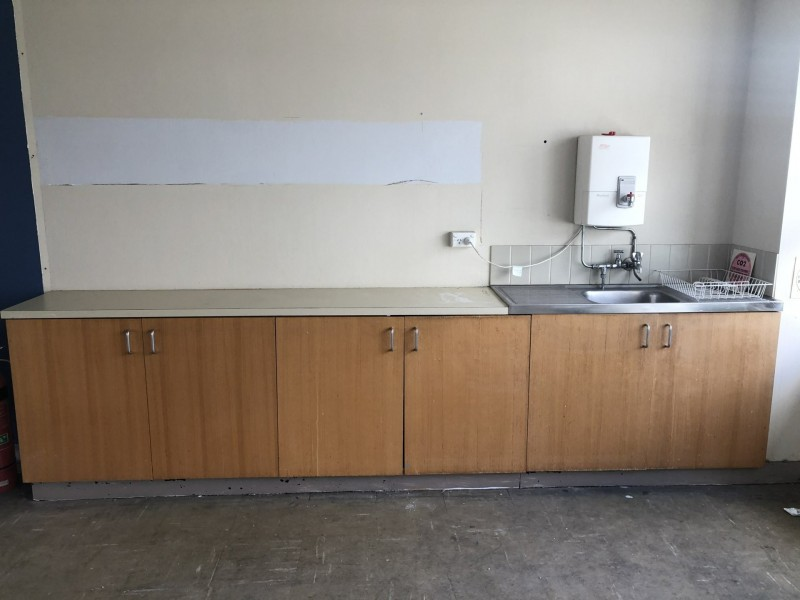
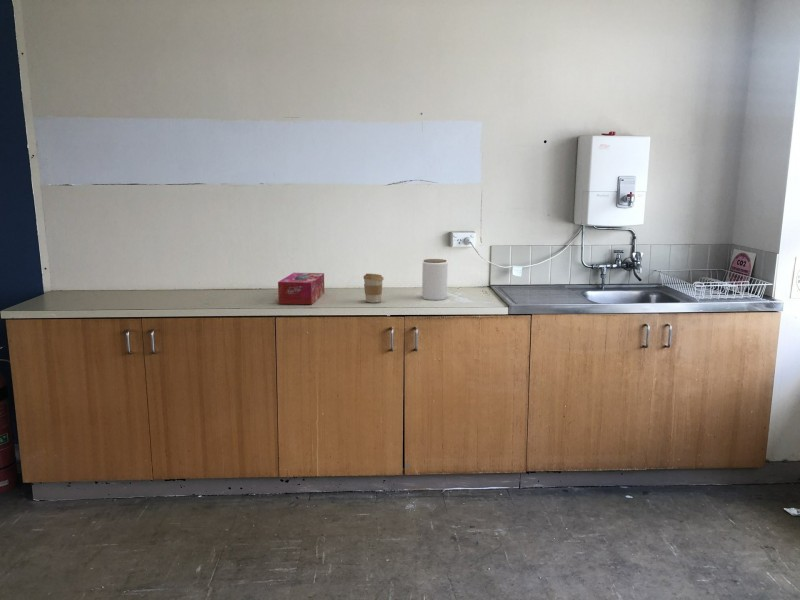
+ tissue box [277,272,325,305]
+ jar [421,258,448,301]
+ coffee cup [362,272,384,304]
